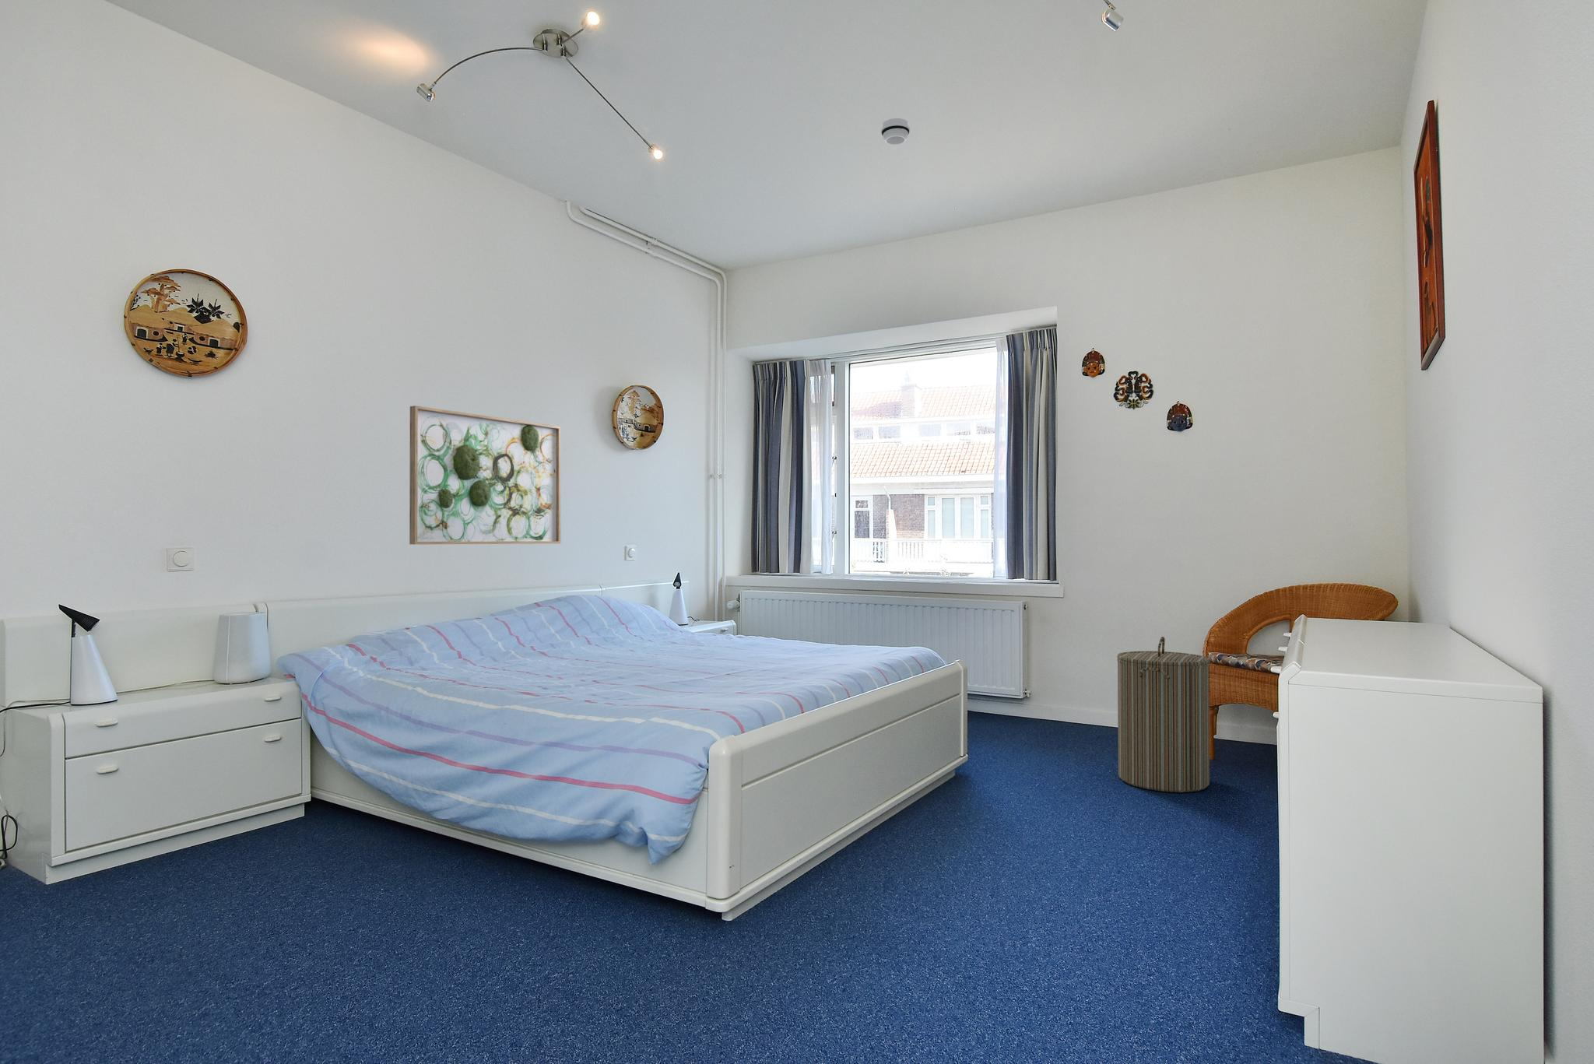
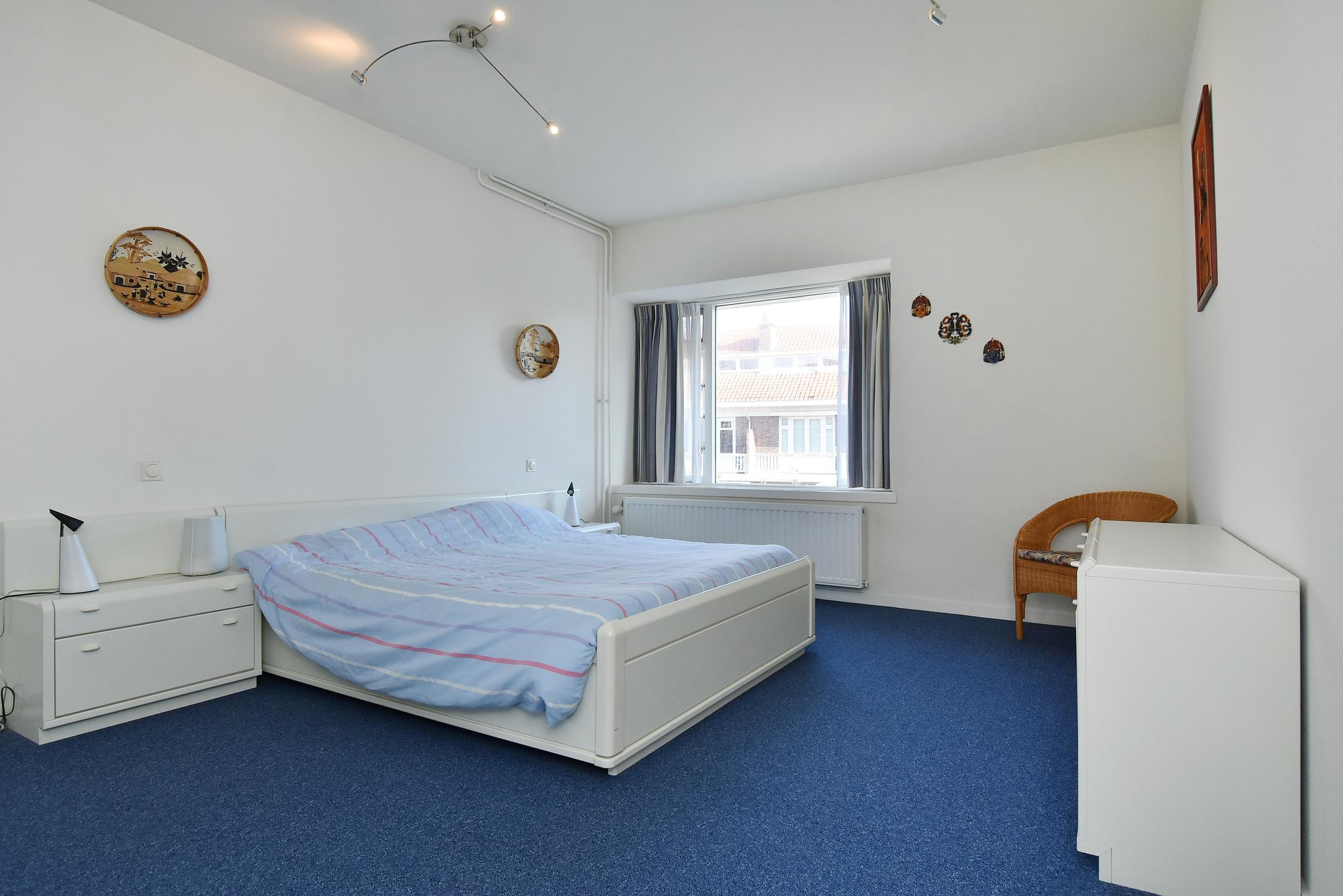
- smoke detector [881,118,910,146]
- wall art [408,405,561,545]
- laundry hamper [1116,636,1211,793]
